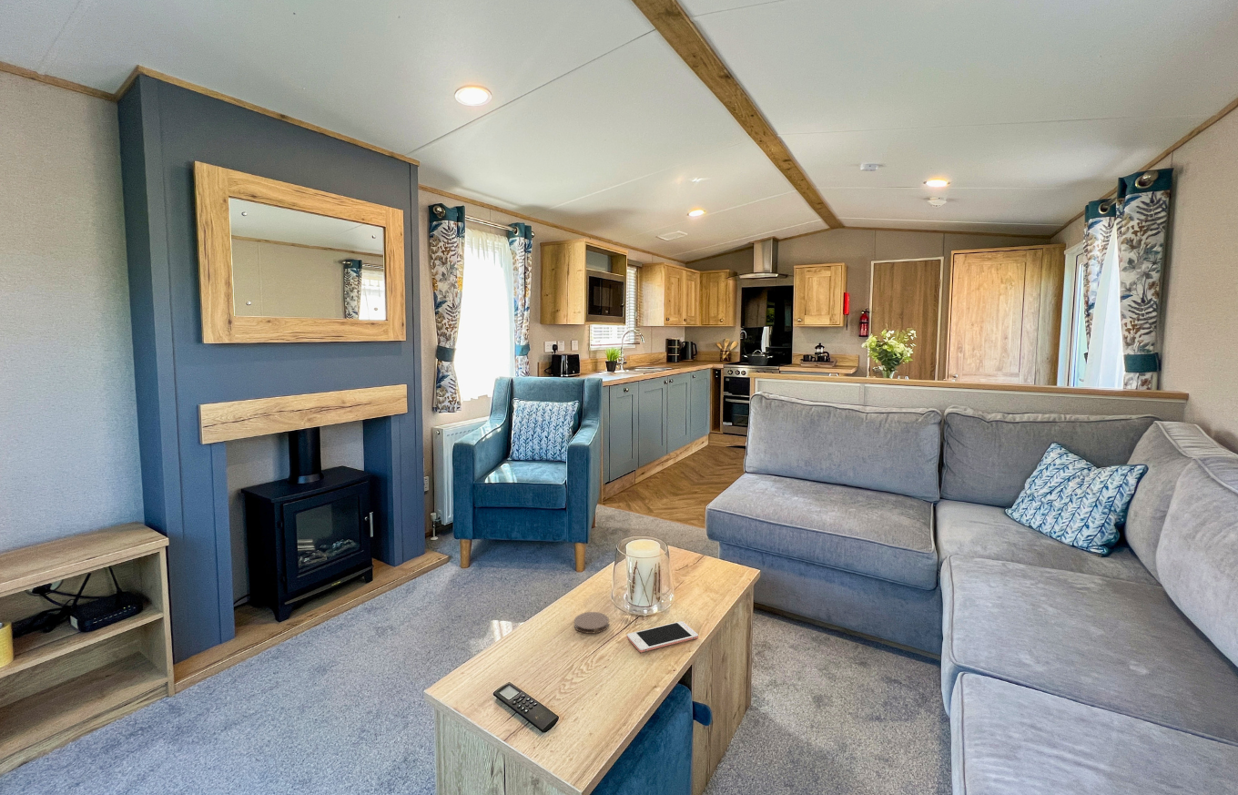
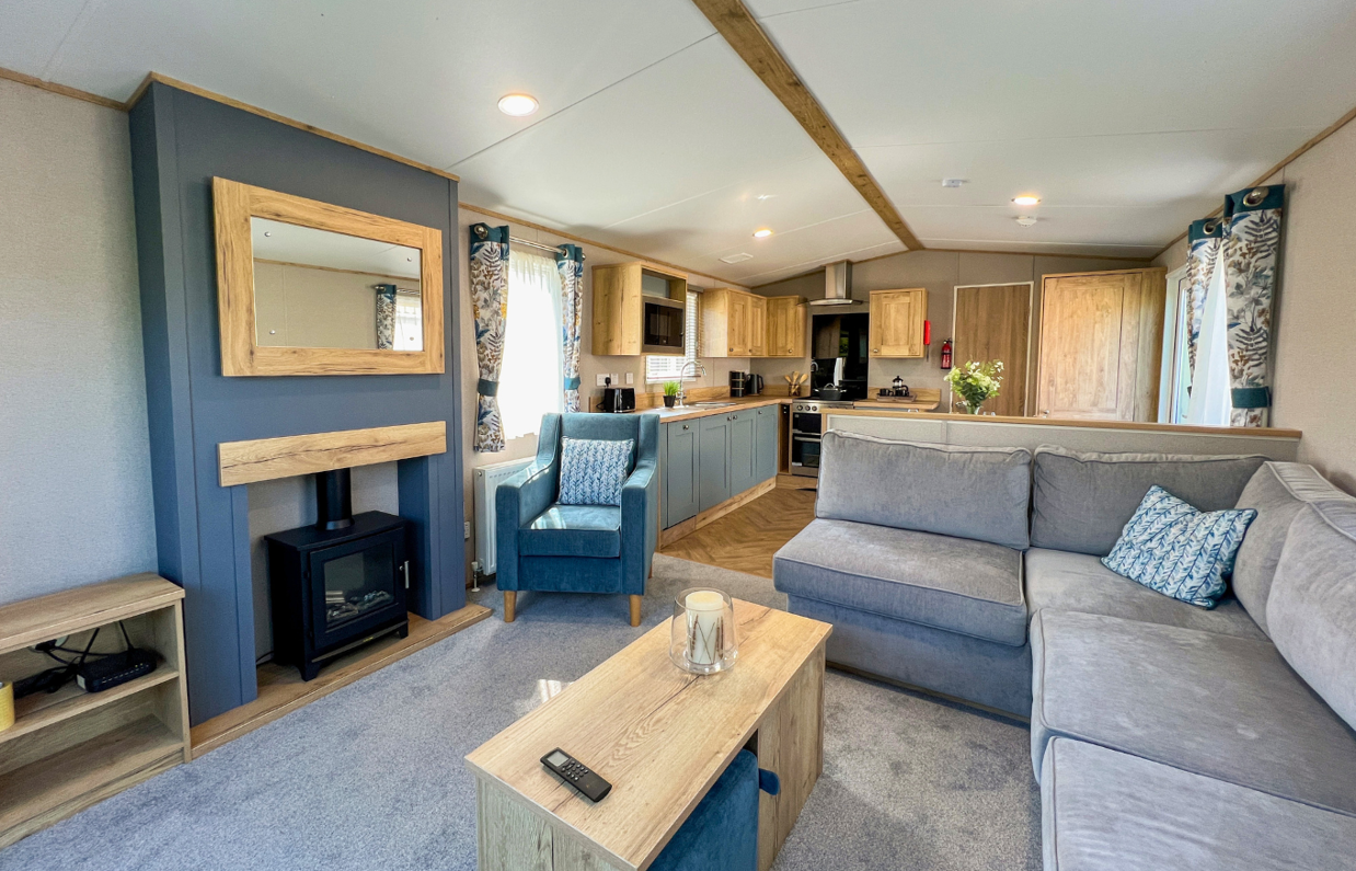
- coaster [573,611,610,635]
- cell phone [626,620,699,653]
